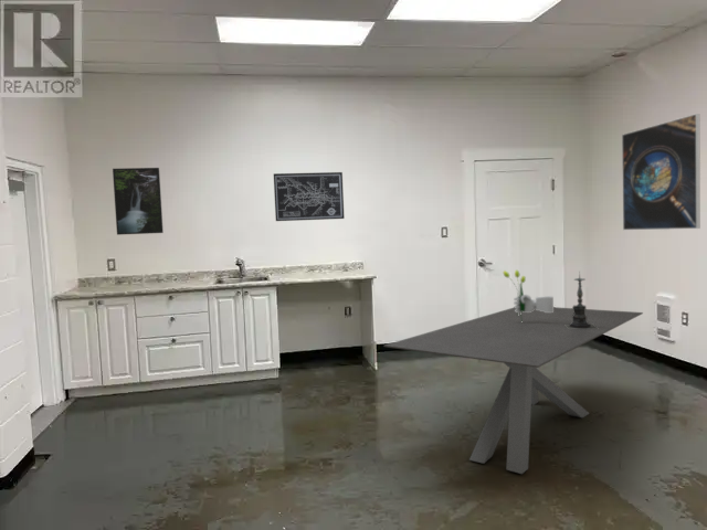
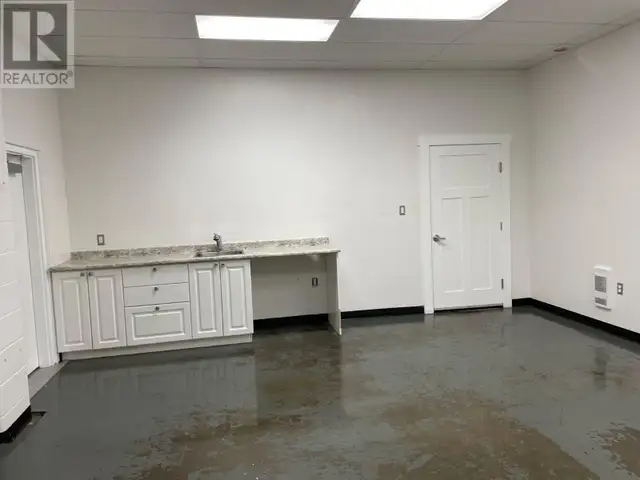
- dining table [382,306,644,475]
- bouquet [502,269,555,322]
- candle holder [564,269,599,329]
- wall art [273,171,346,222]
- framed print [112,167,165,236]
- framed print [621,113,701,231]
